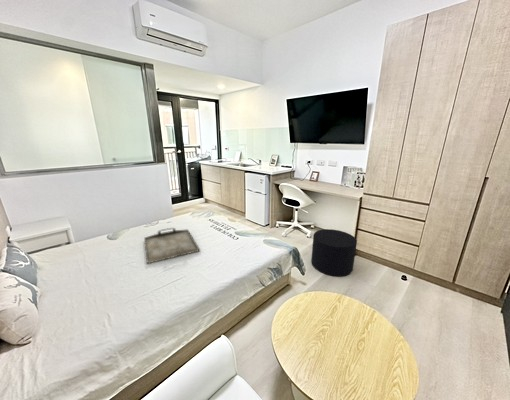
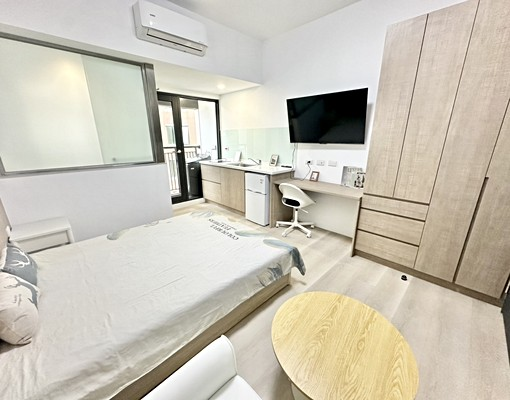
- stool [310,228,358,278]
- serving tray [143,227,200,265]
